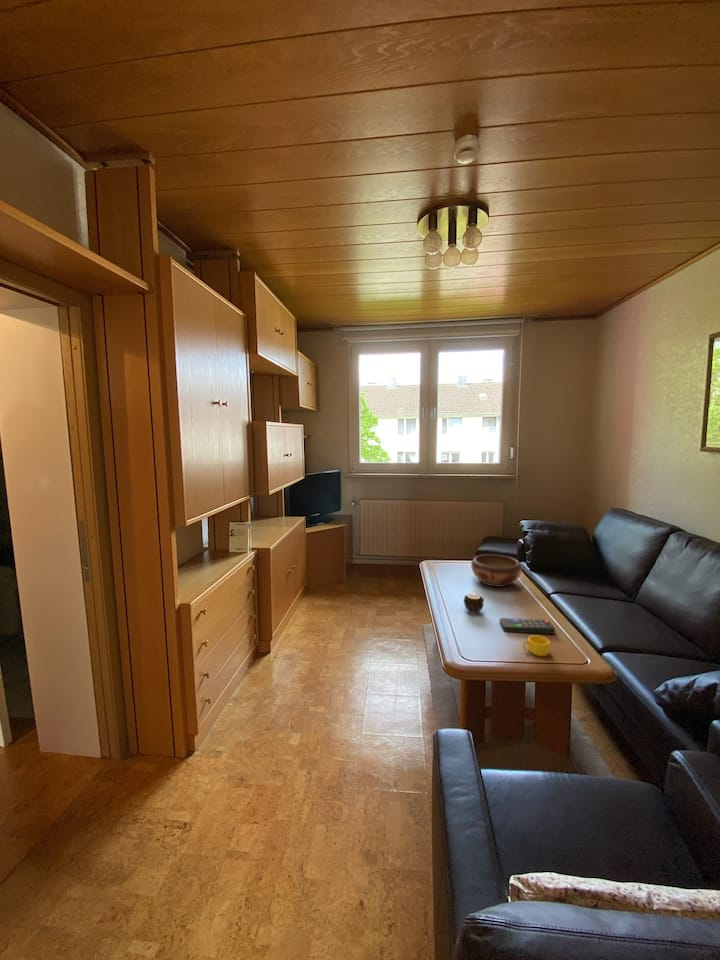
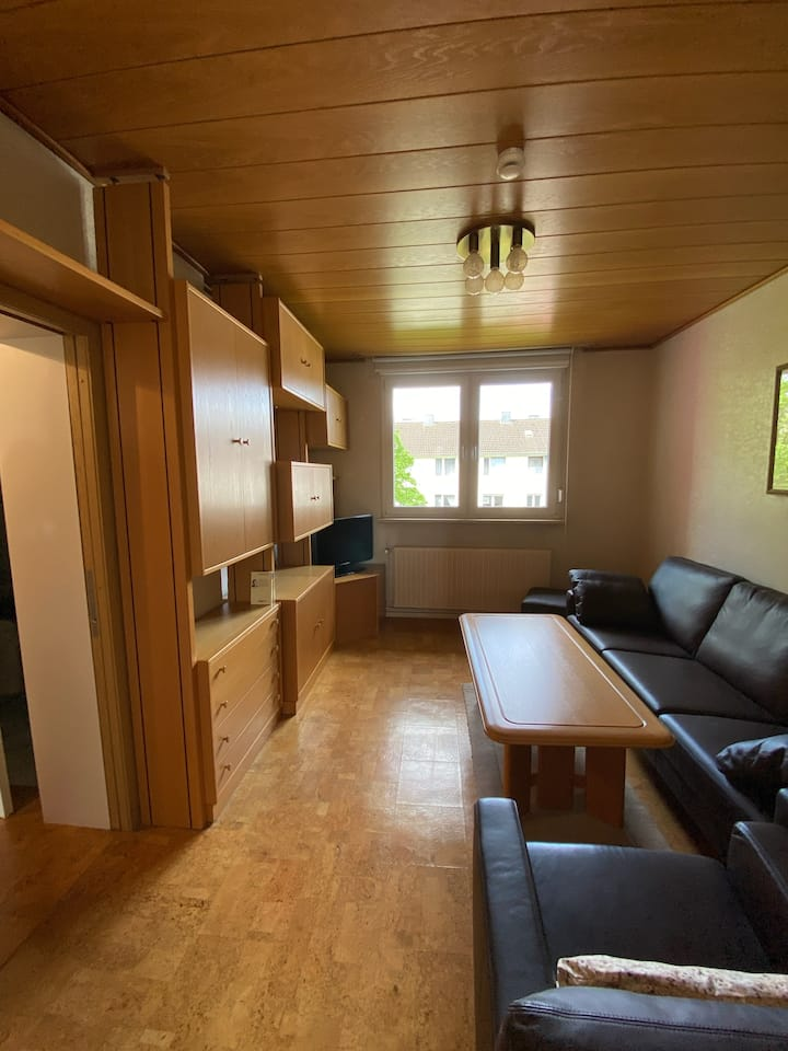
- candle [462,593,485,614]
- remote control [499,617,556,635]
- decorative bowl [470,553,523,588]
- cup [522,634,551,657]
